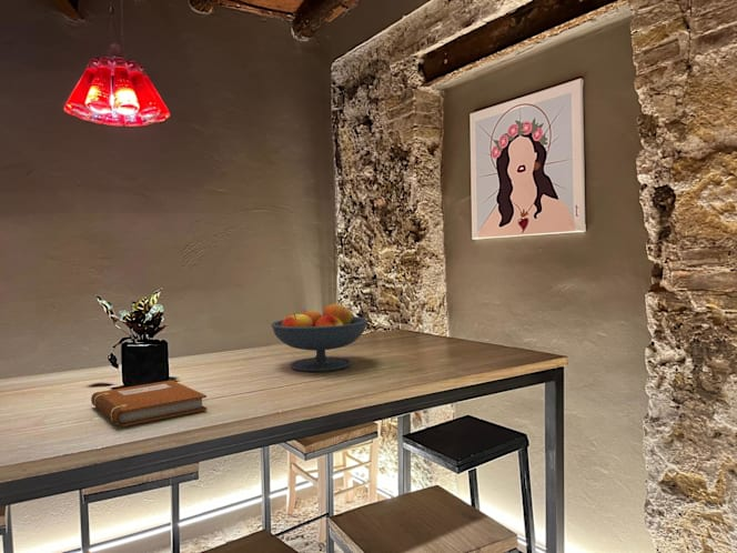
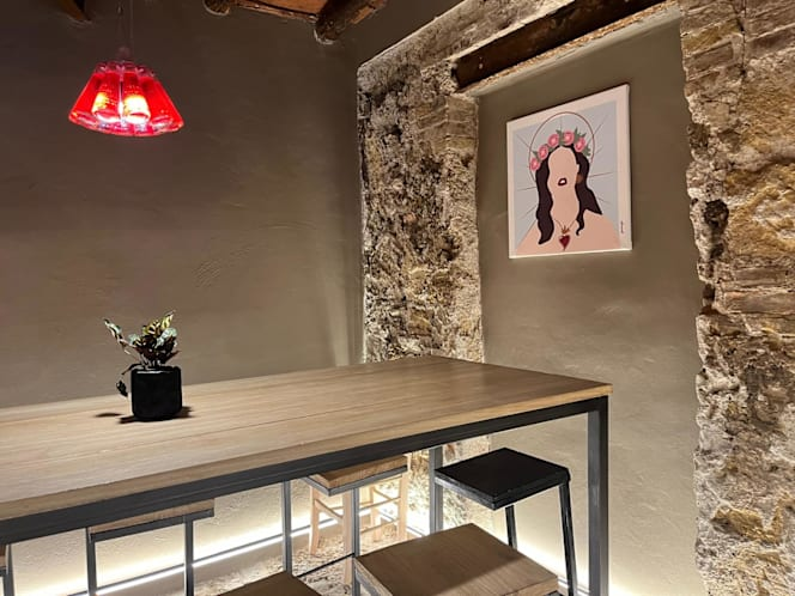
- fruit bowl [270,302,368,372]
- notebook [90,380,208,428]
